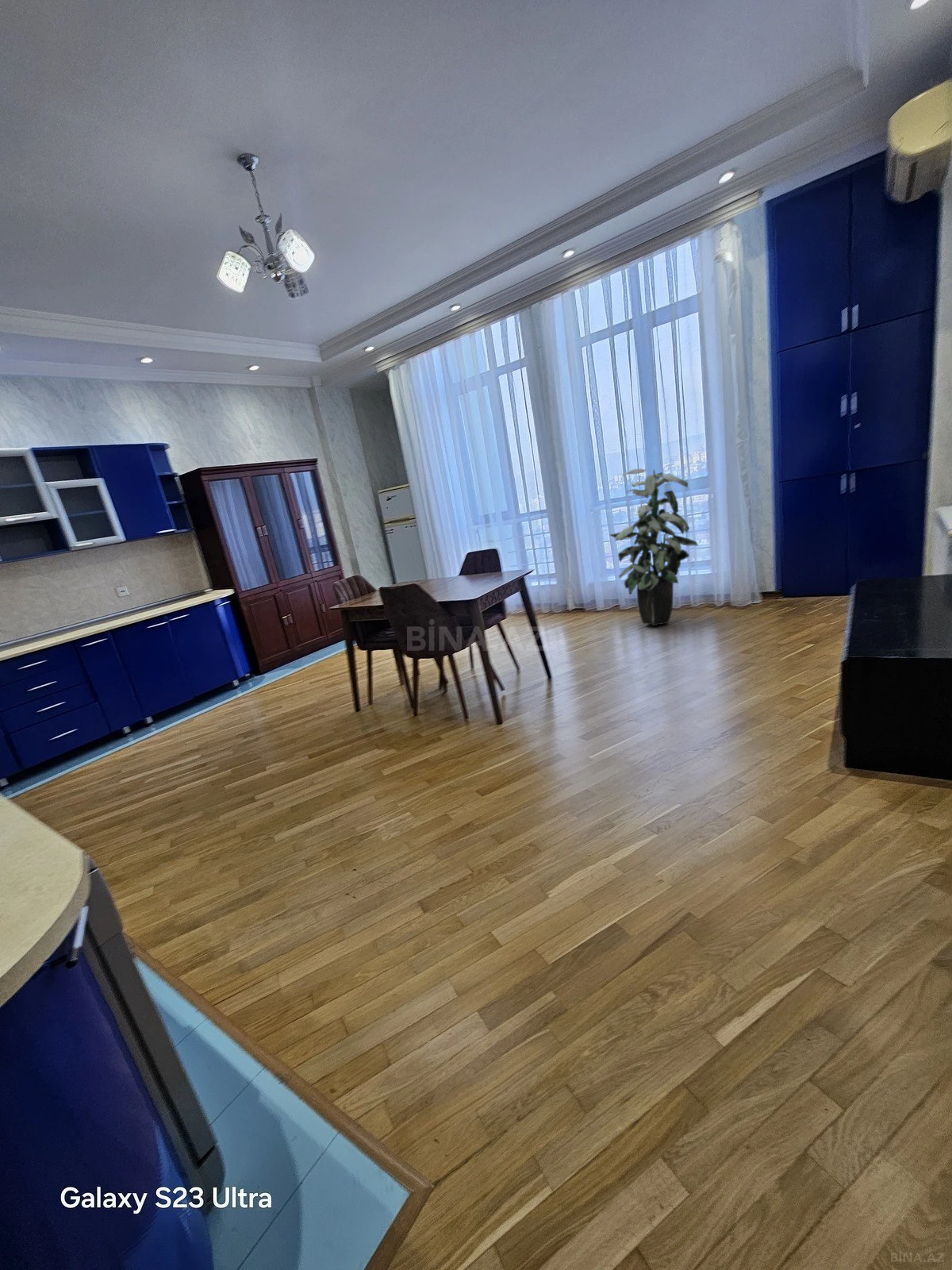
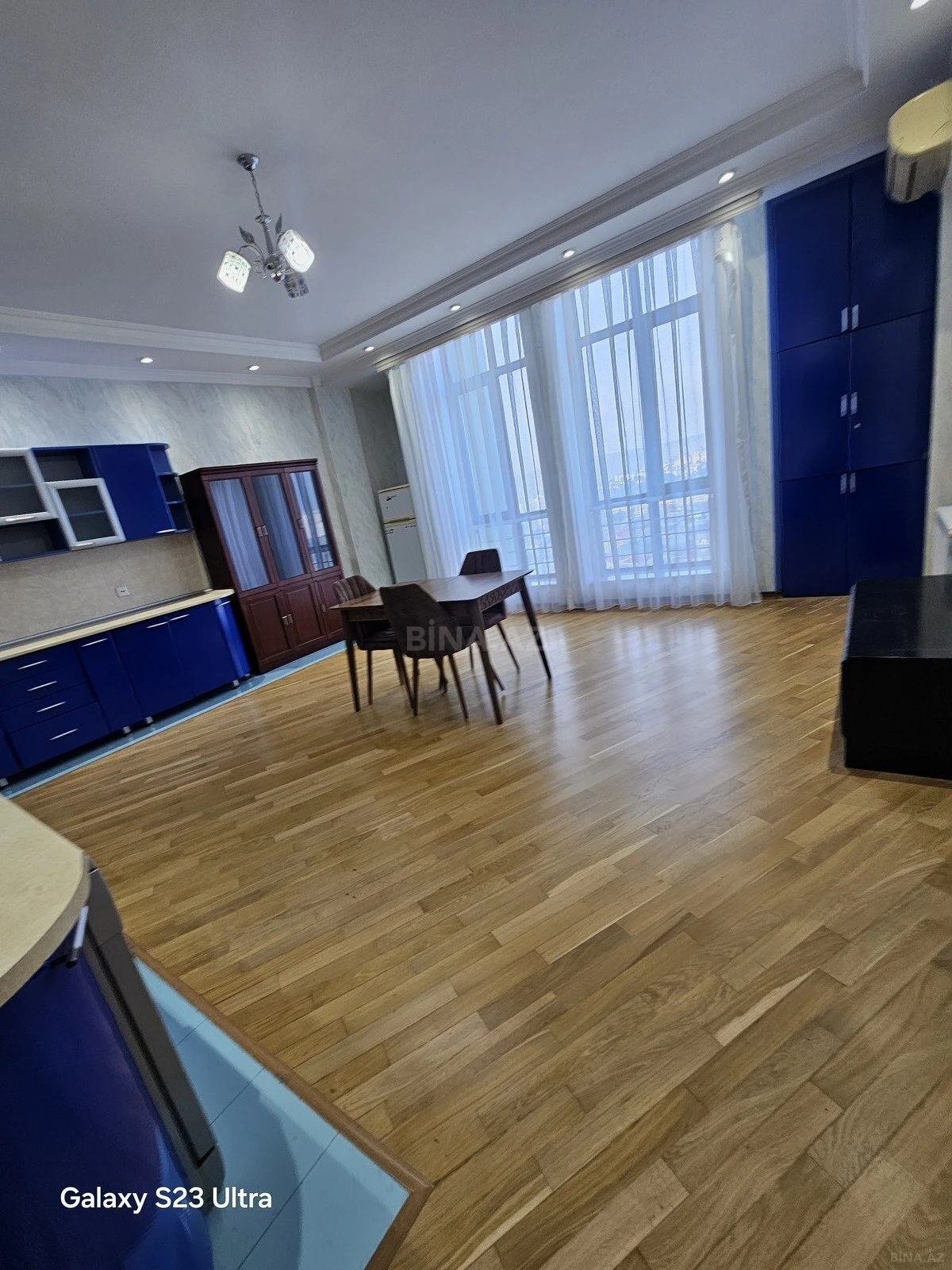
- indoor plant [608,468,699,626]
